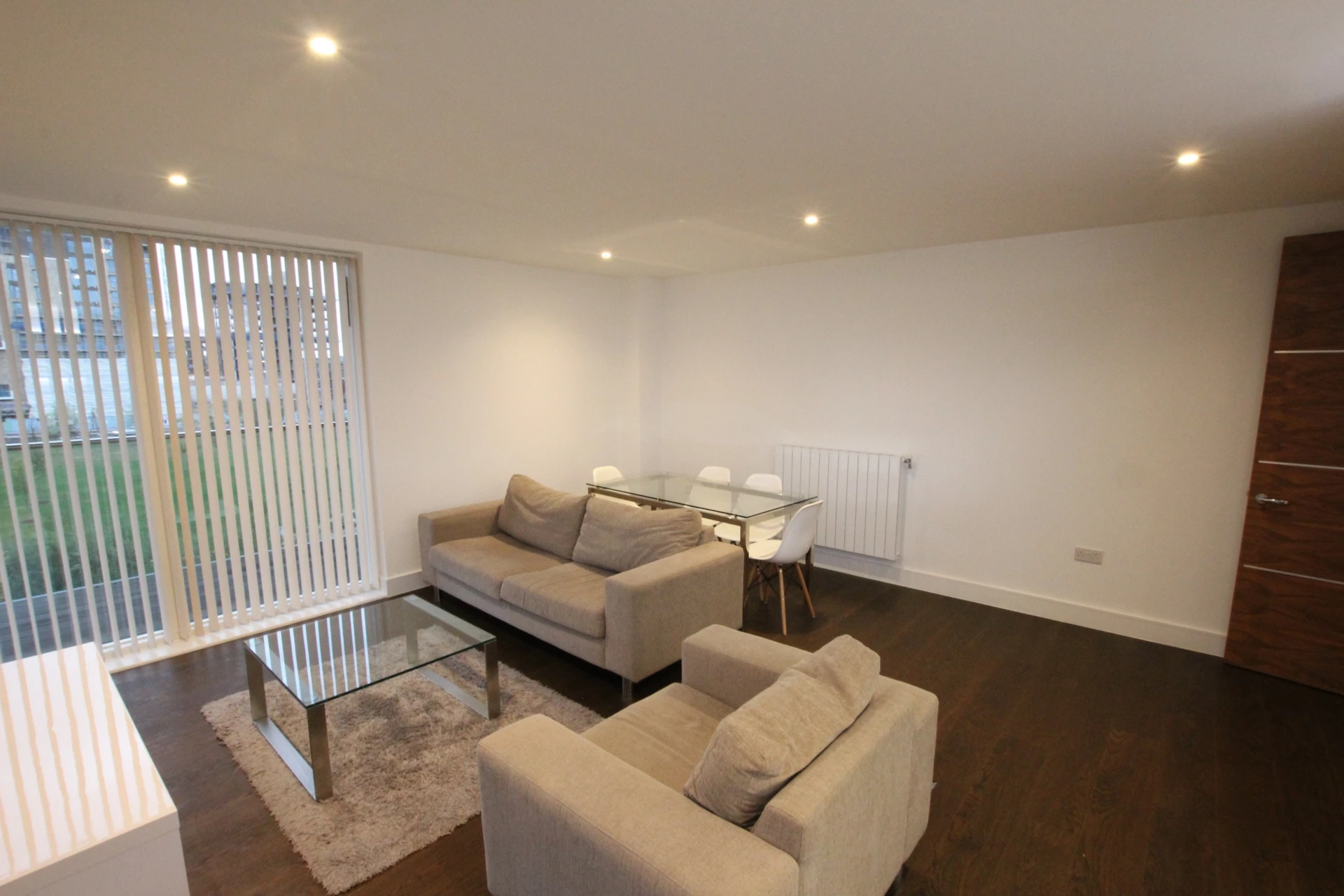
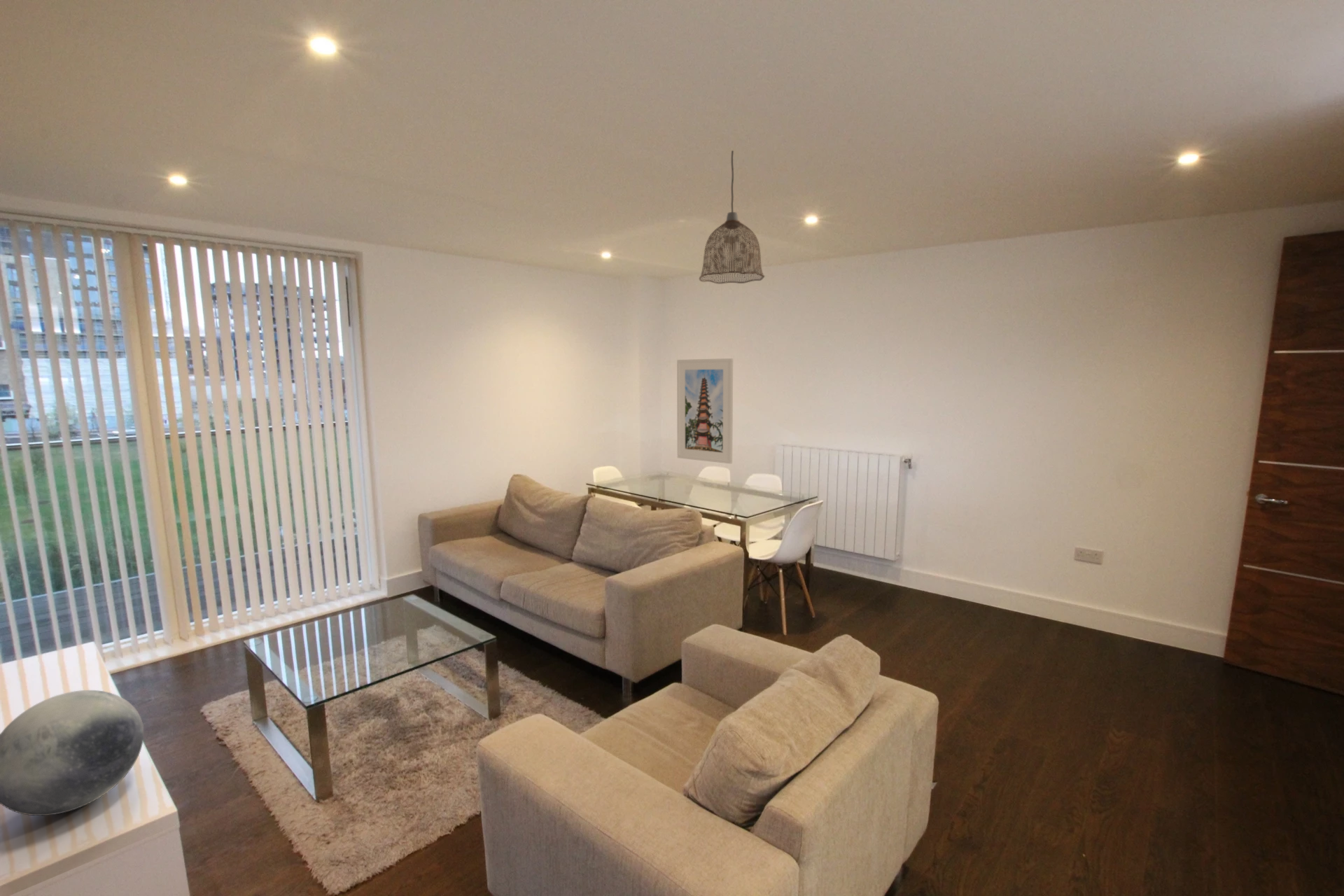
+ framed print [676,358,734,464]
+ pendant lamp [699,150,766,284]
+ decorative orb [0,689,144,816]
